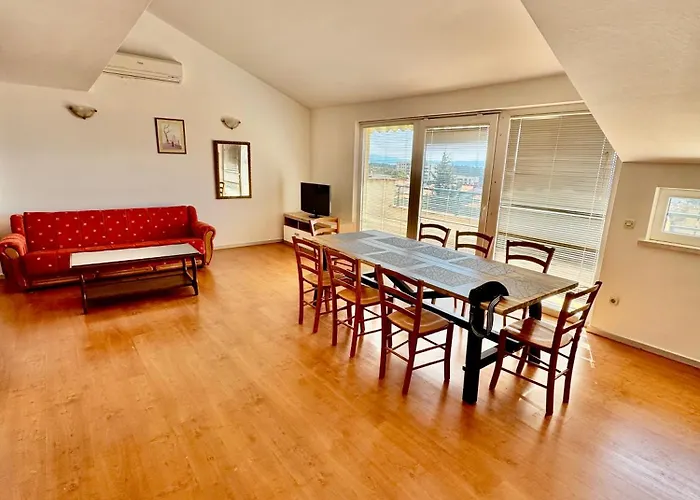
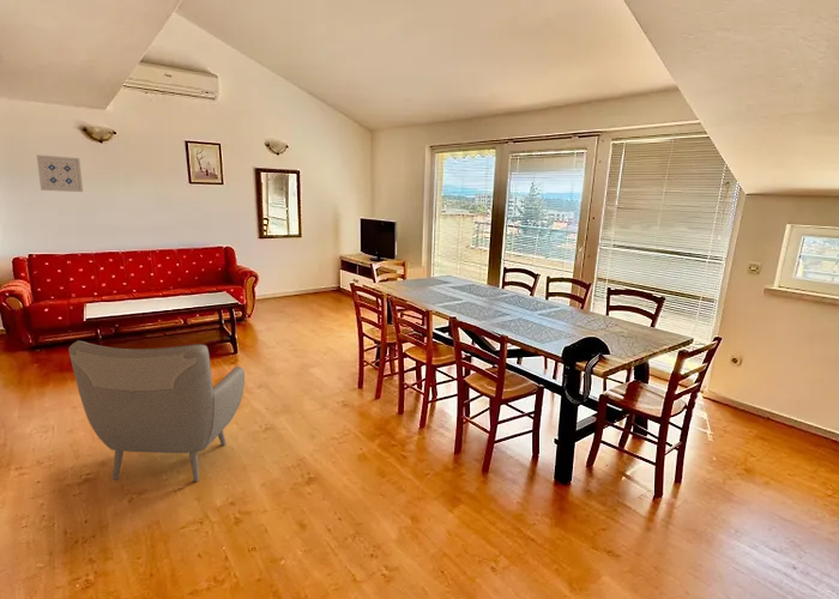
+ wall art [36,153,84,193]
+ armchair [67,339,246,483]
